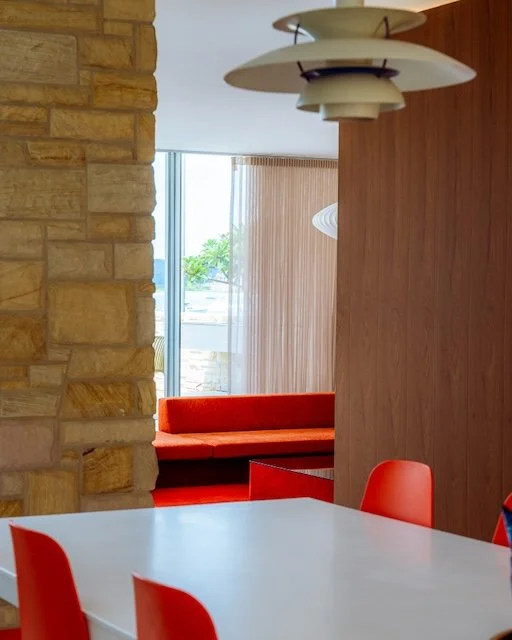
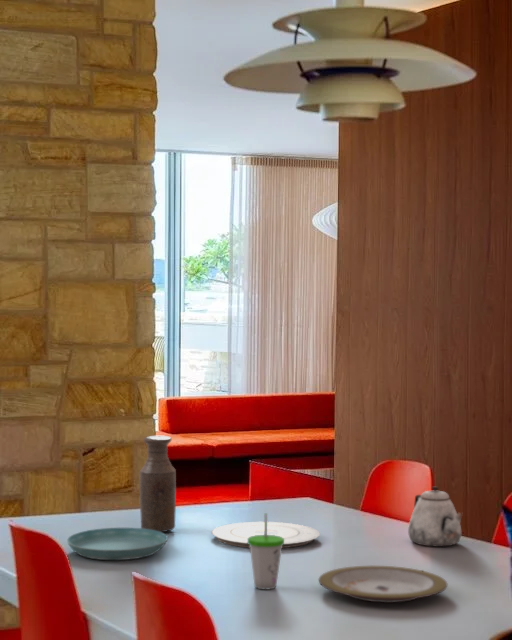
+ teapot [407,486,464,548]
+ plate [211,521,320,549]
+ cup [248,512,284,591]
+ plate [318,565,448,604]
+ bottle [139,435,177,533]
+ saucer [66,527,169,561]
